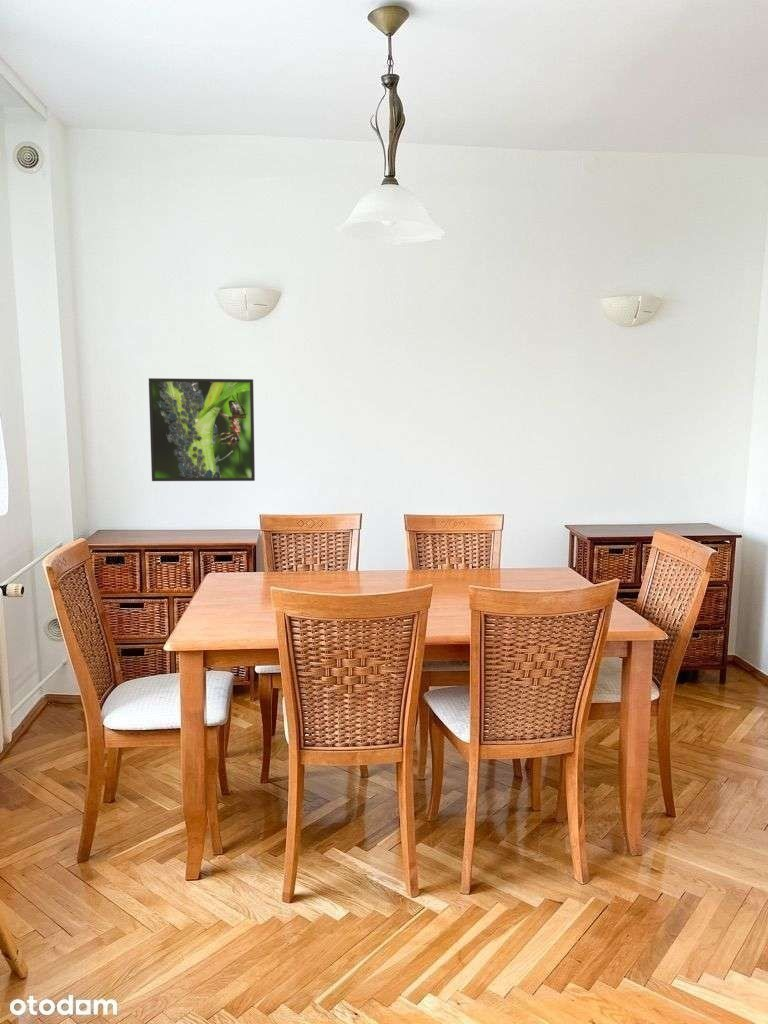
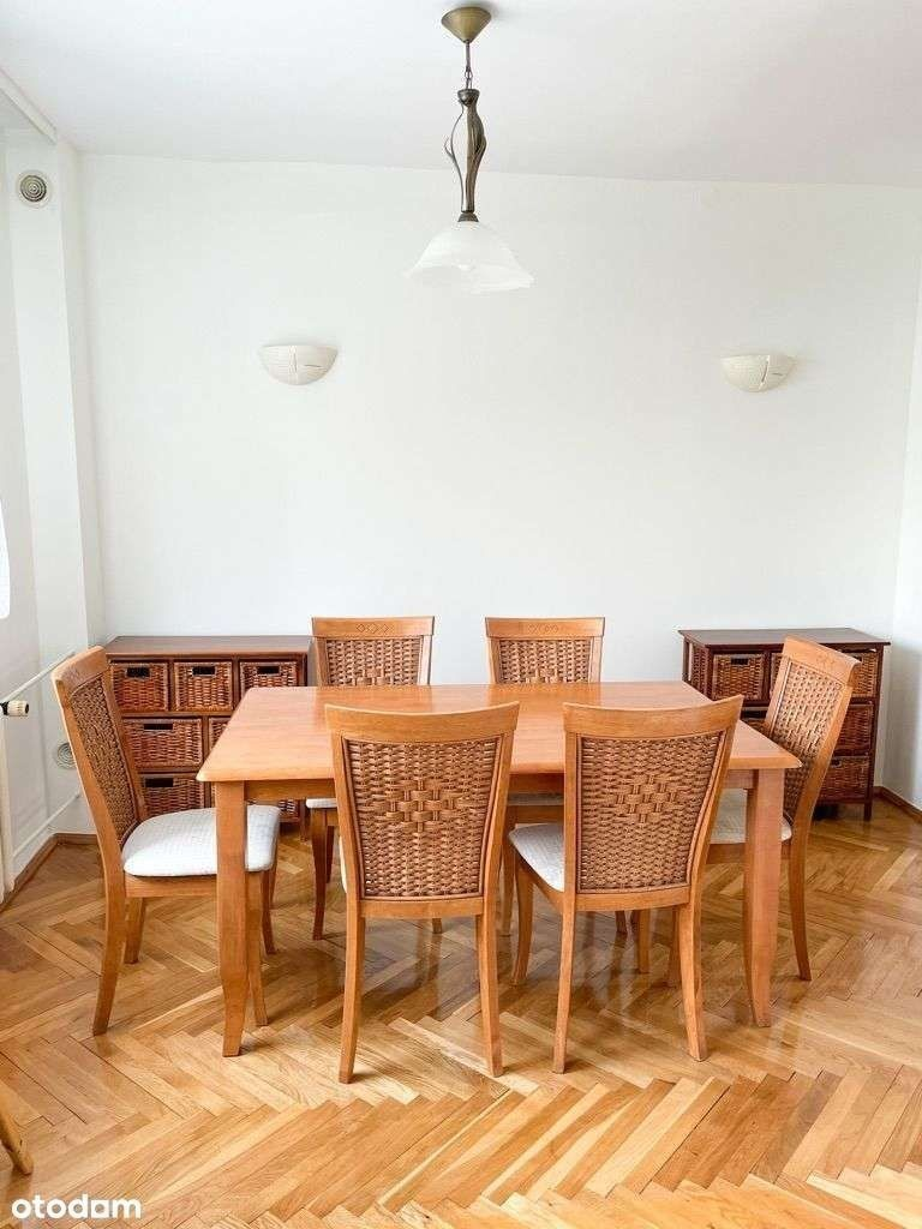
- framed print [148,377,256,482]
